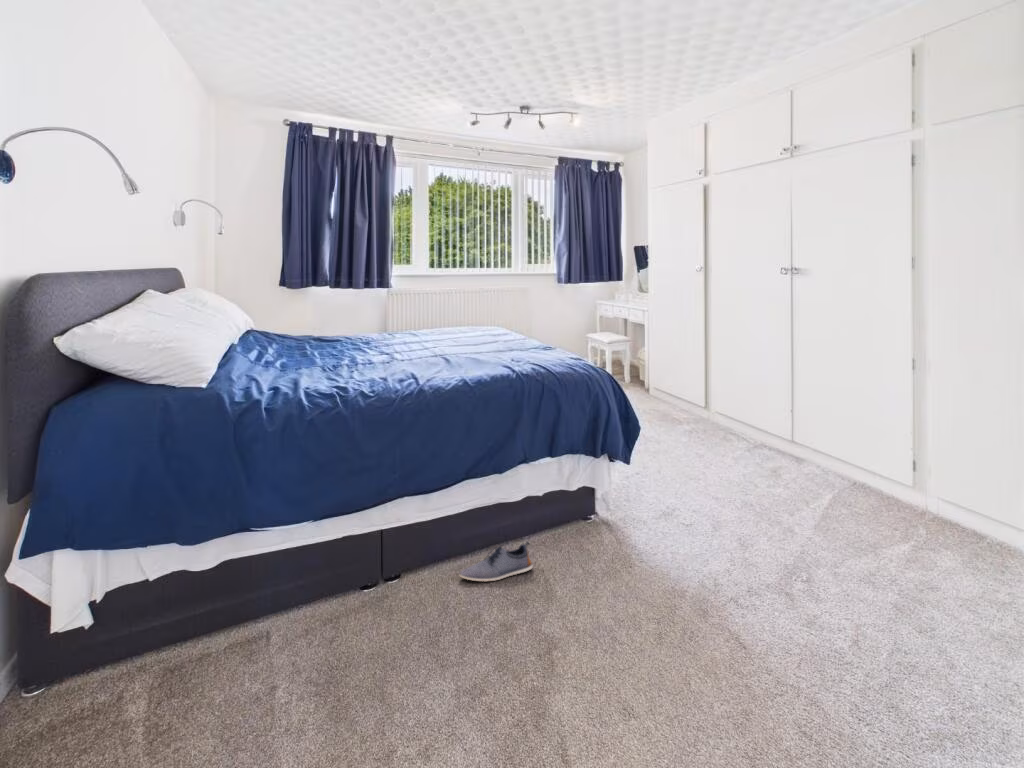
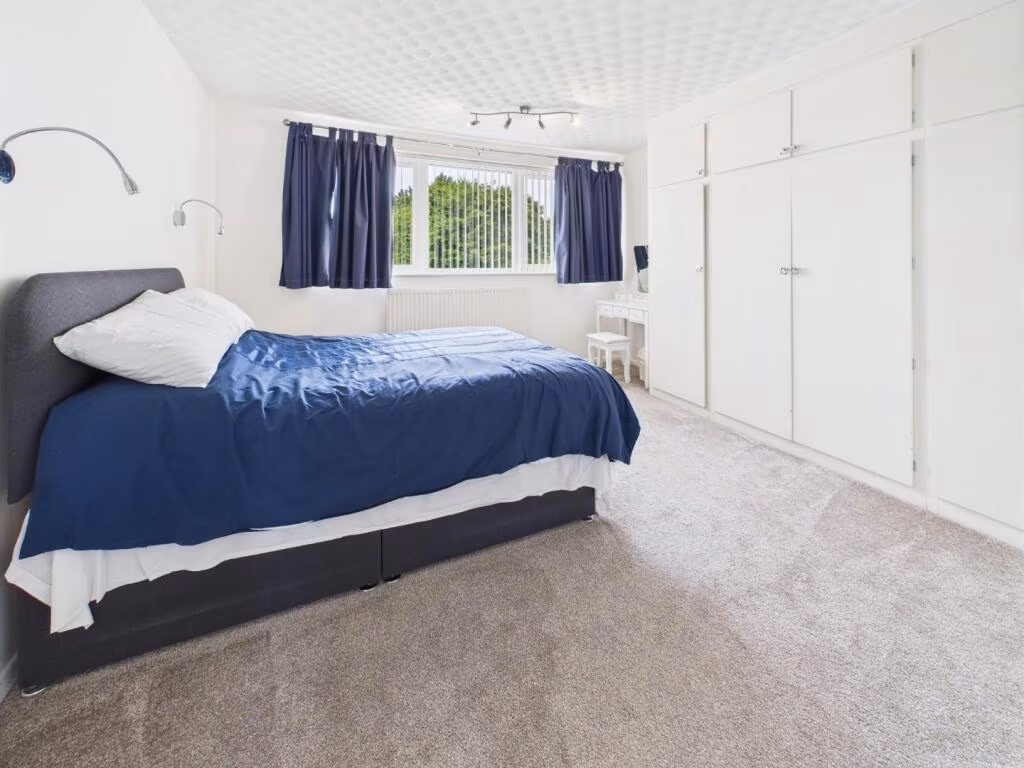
- shoe [458,540,534,583]
